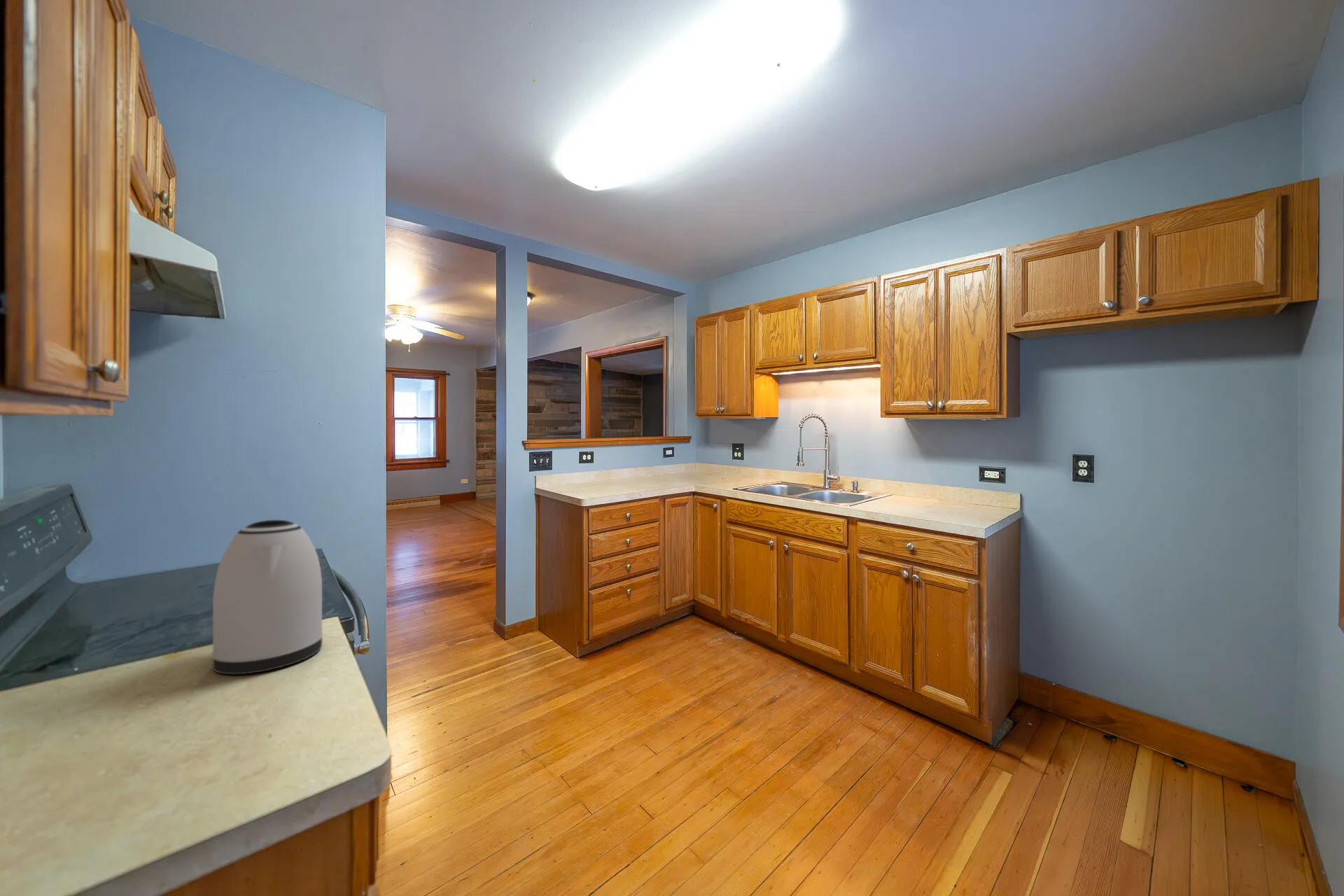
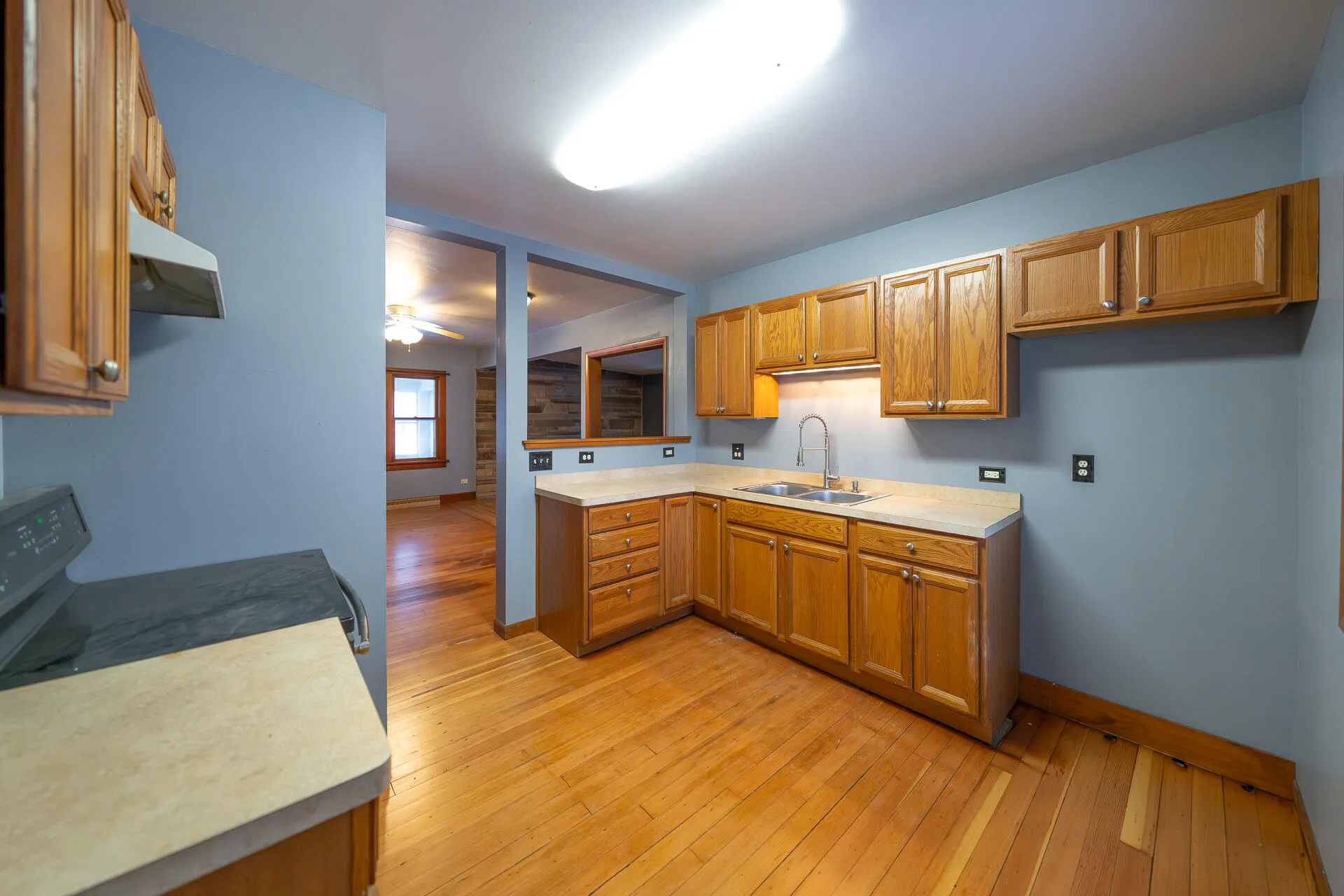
- kettle [211,519,323,675]
